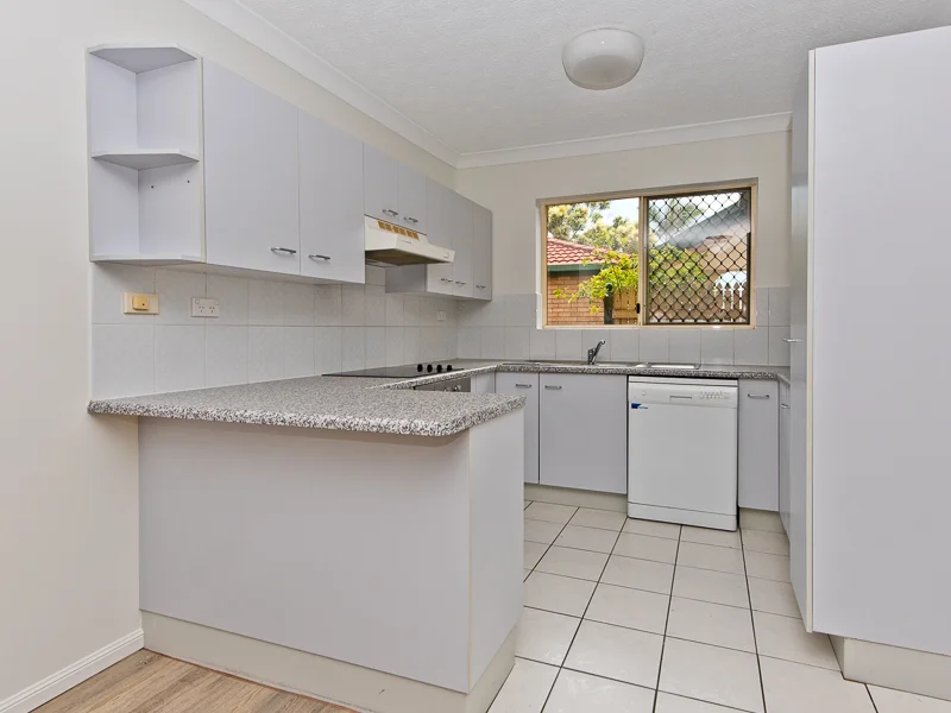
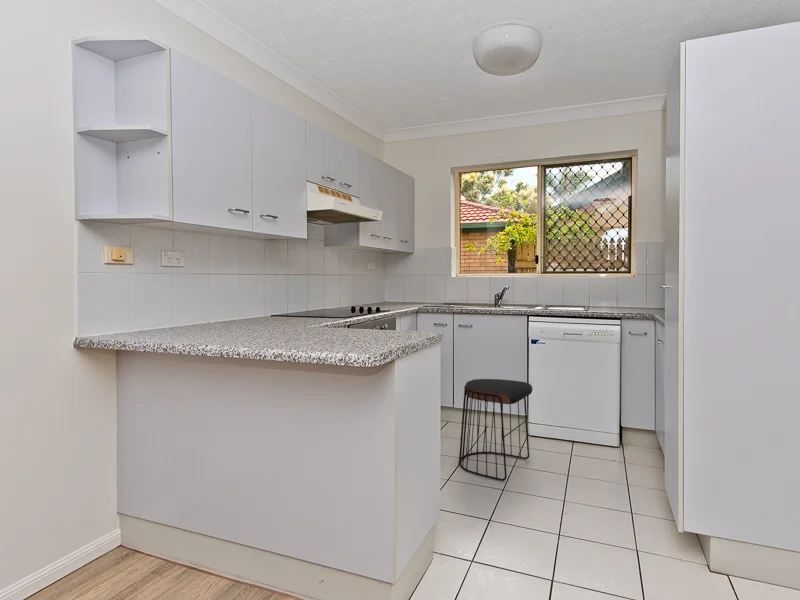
+ stool [458,378,533,482]
